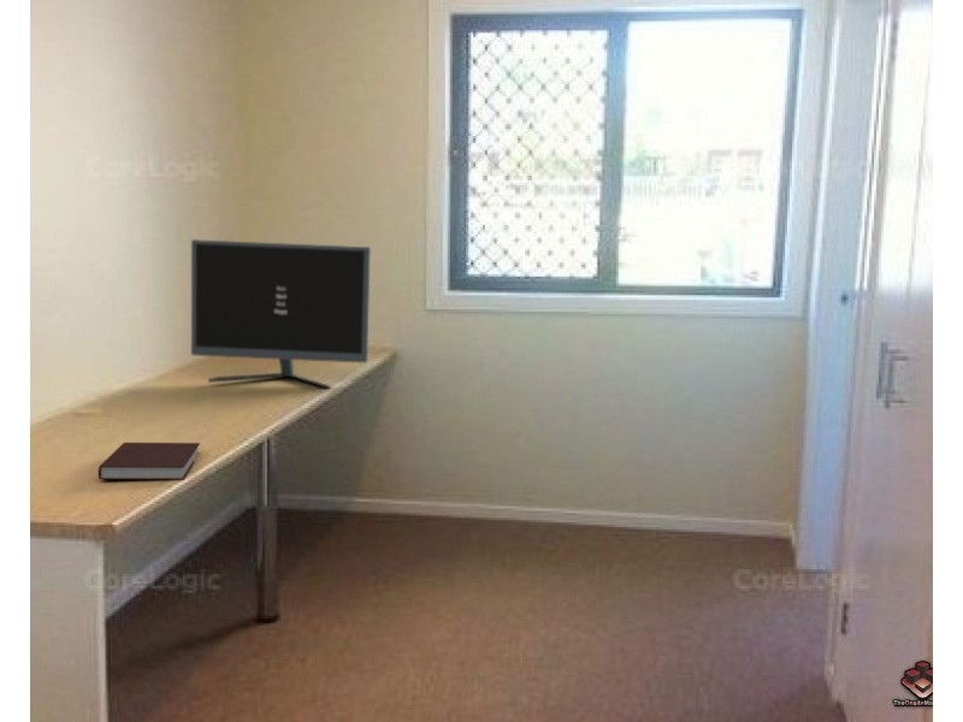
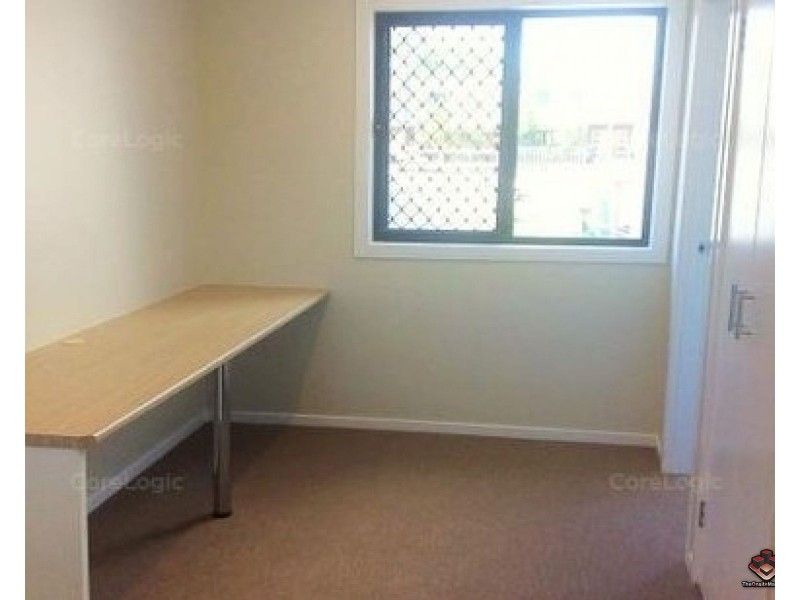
- monitor [190,238,372,390]
- notebook [98,442,201,481]
